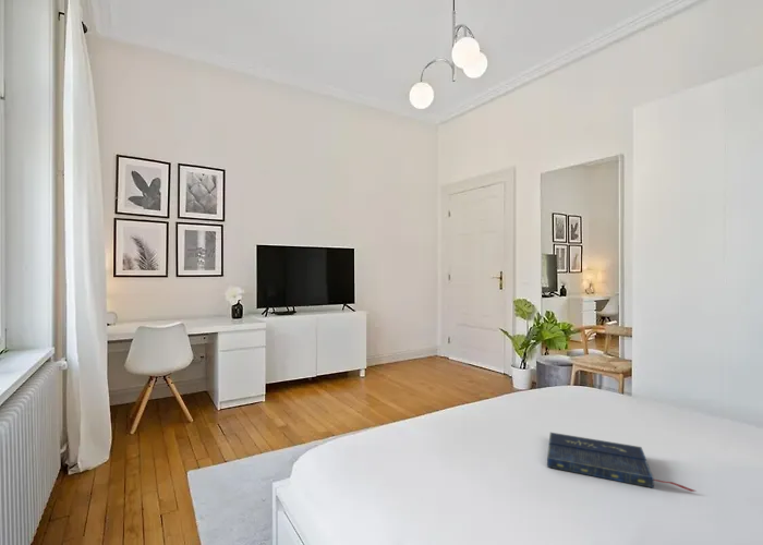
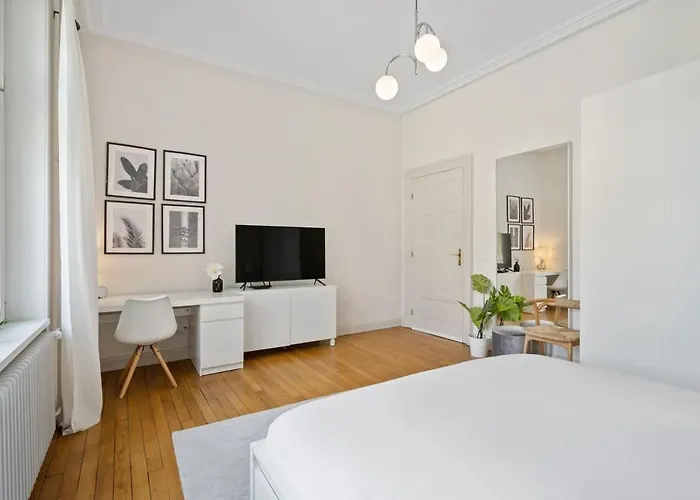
- book [546,432,698,493]
